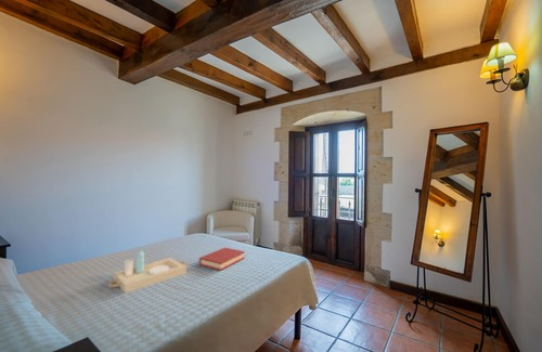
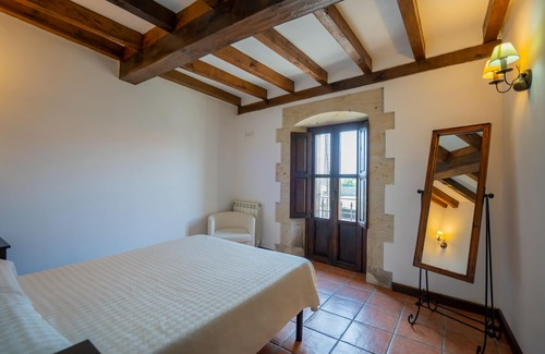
- hardback book [198,247,246,272]
- serving tray [107,248,188,294]
